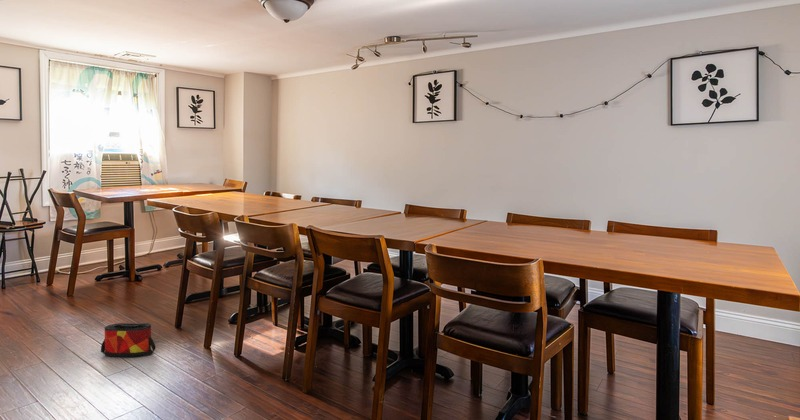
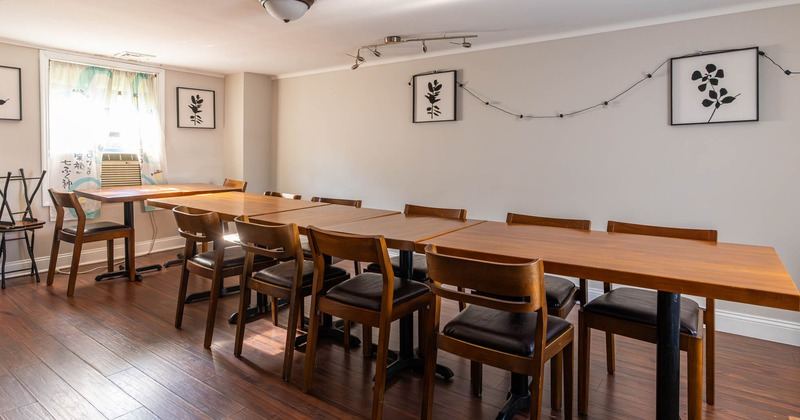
- bag [100,322,157,358]
